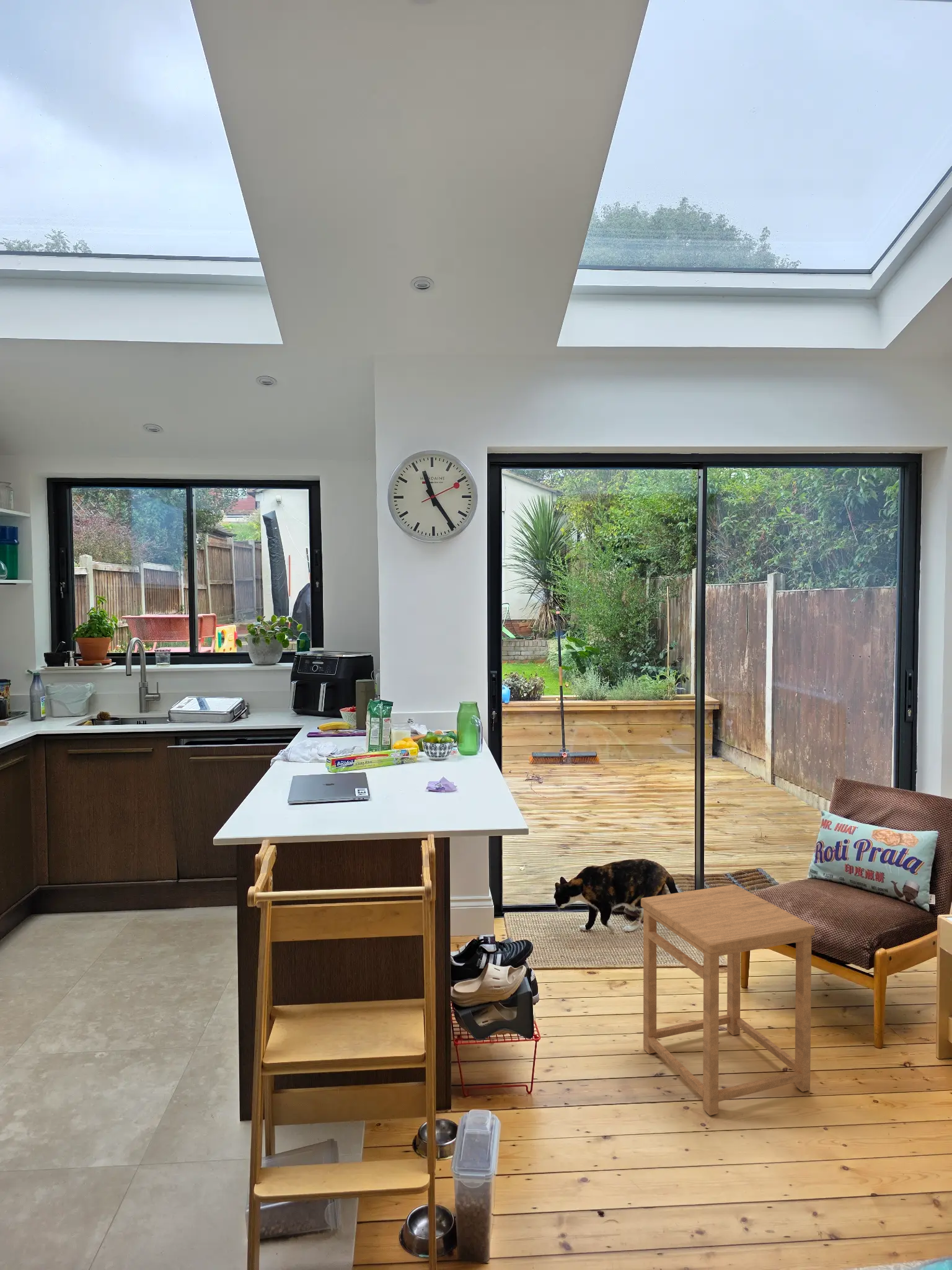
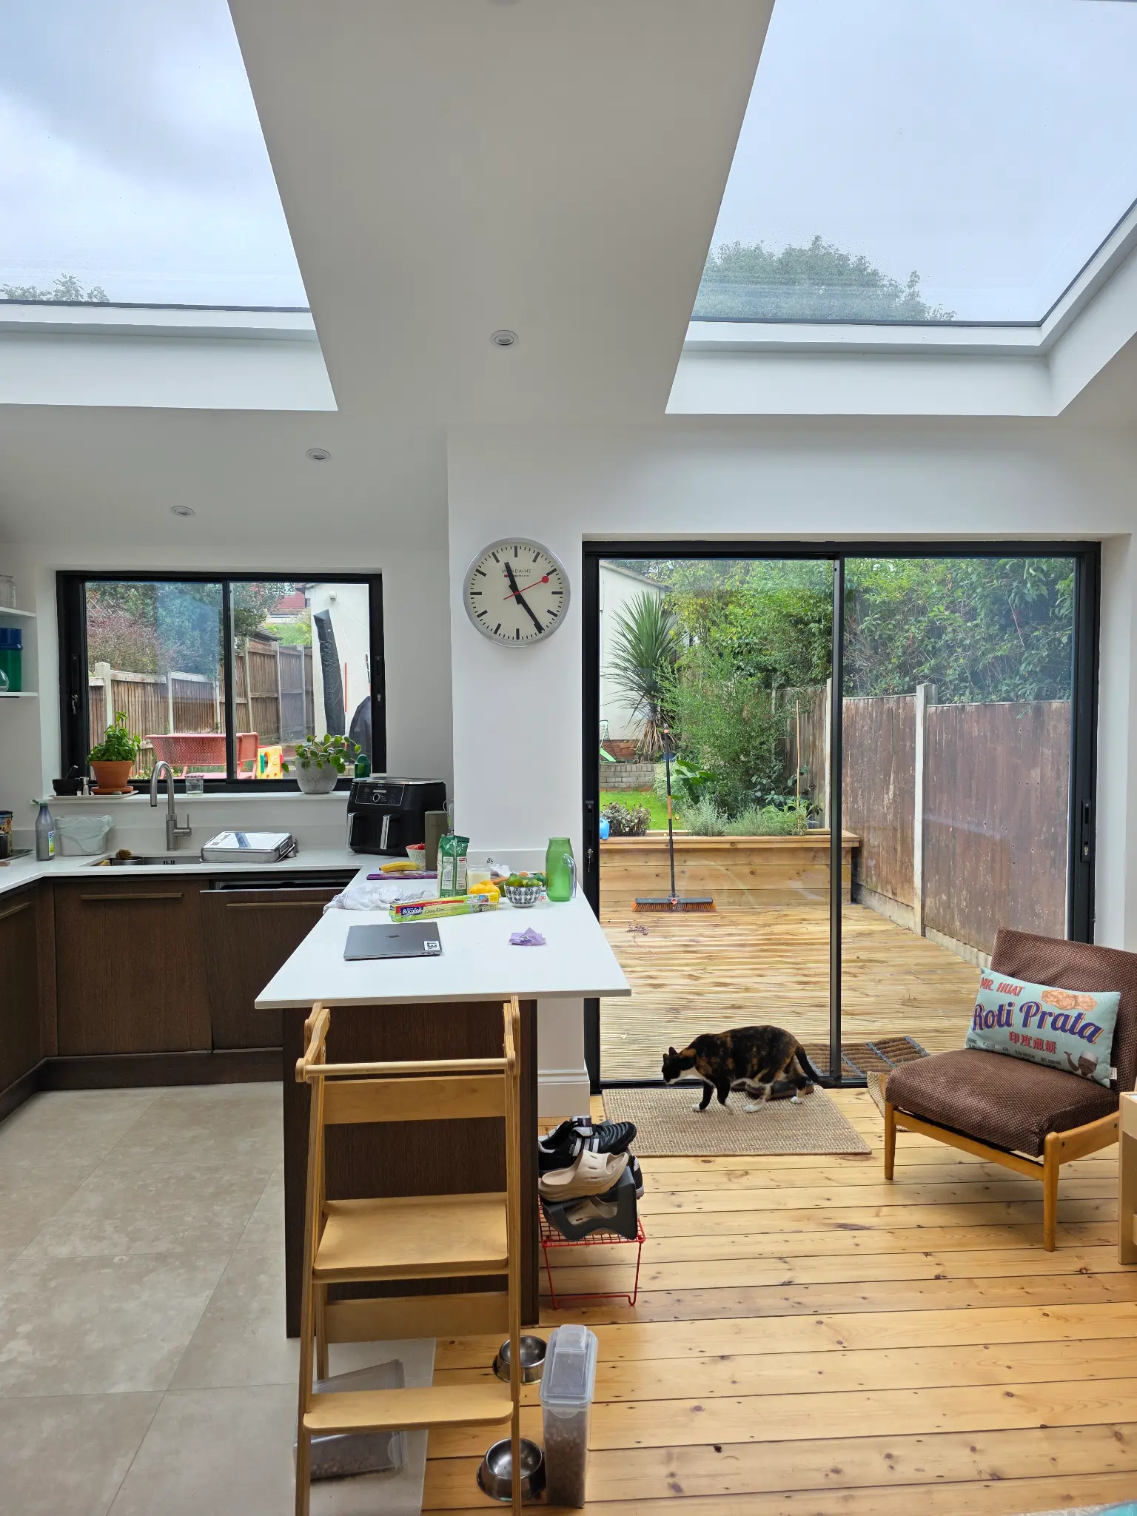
- side table [640,884,815,1116]
